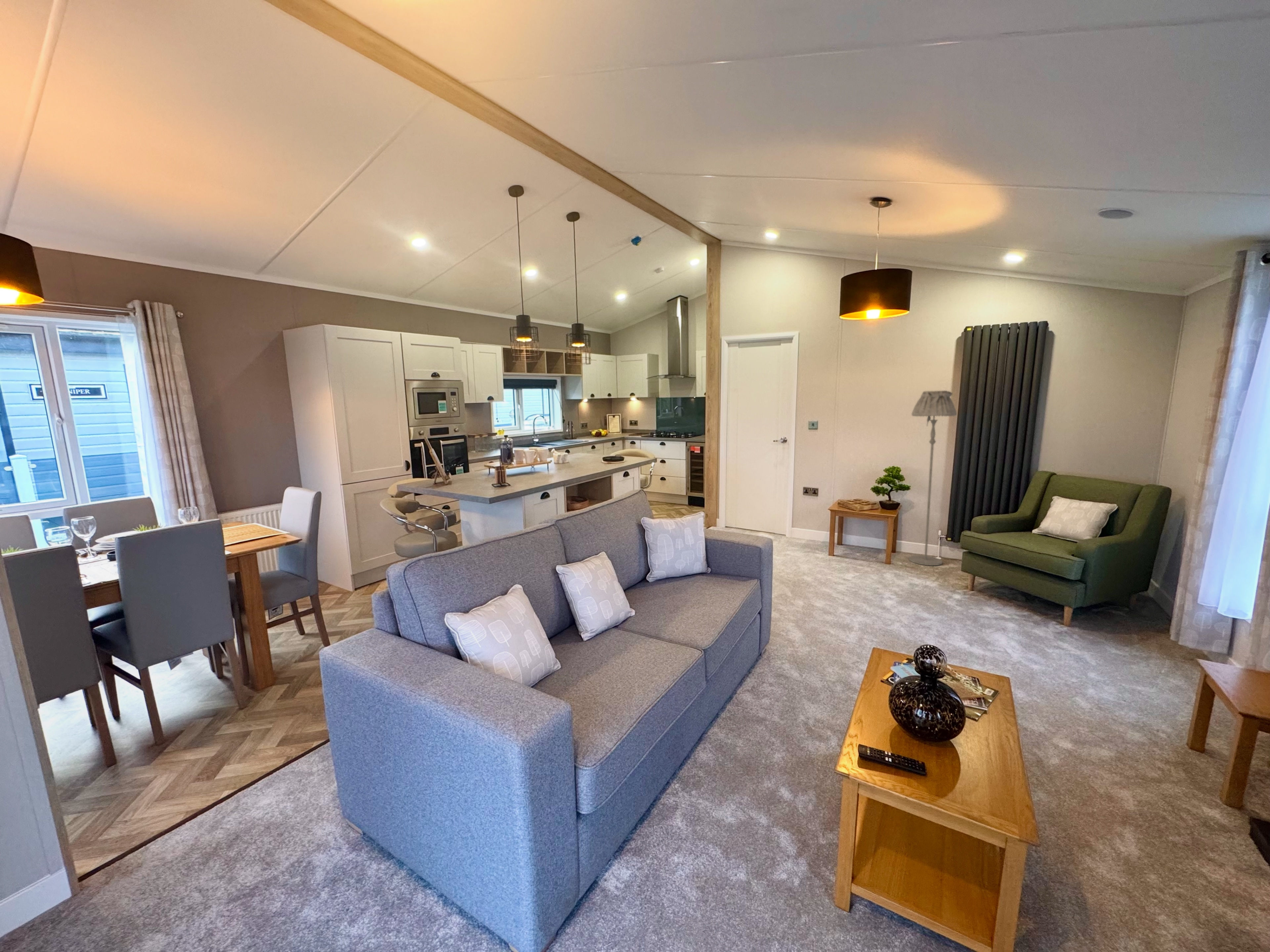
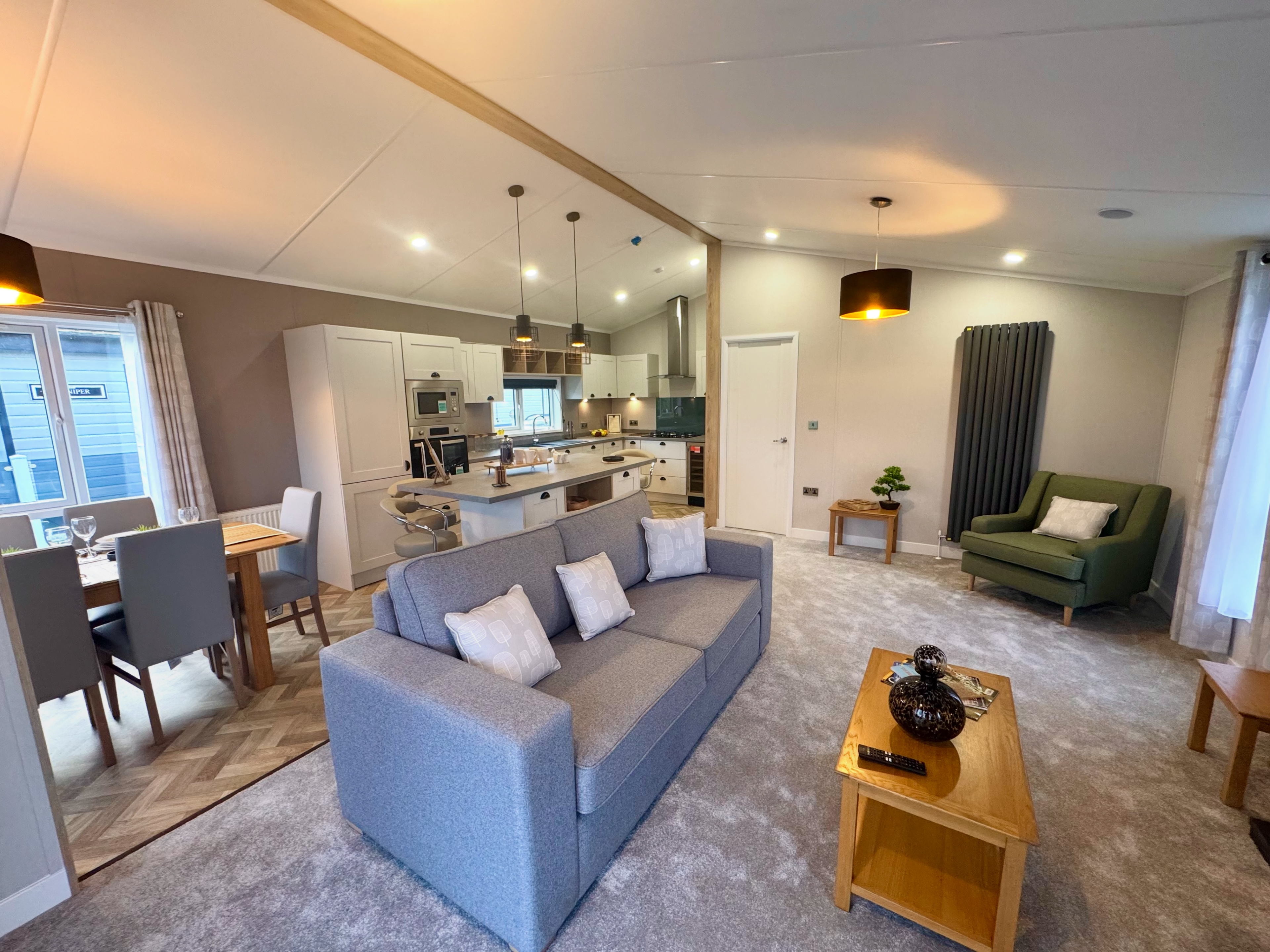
- floor lamp [909,390,957,566]
